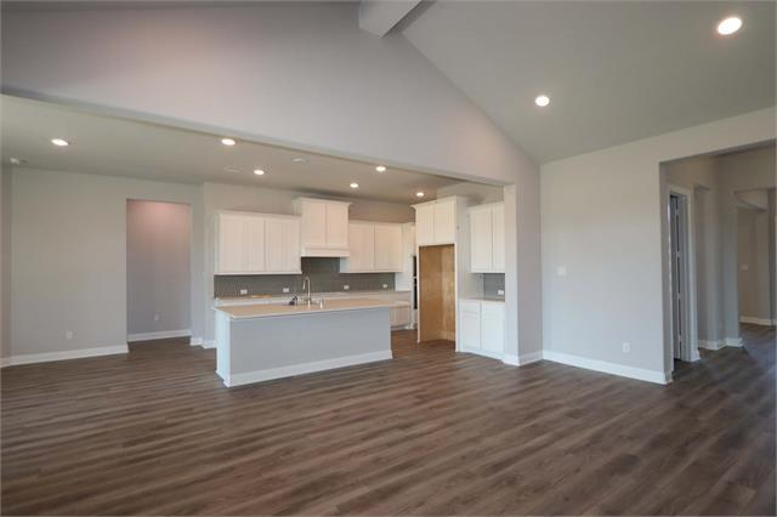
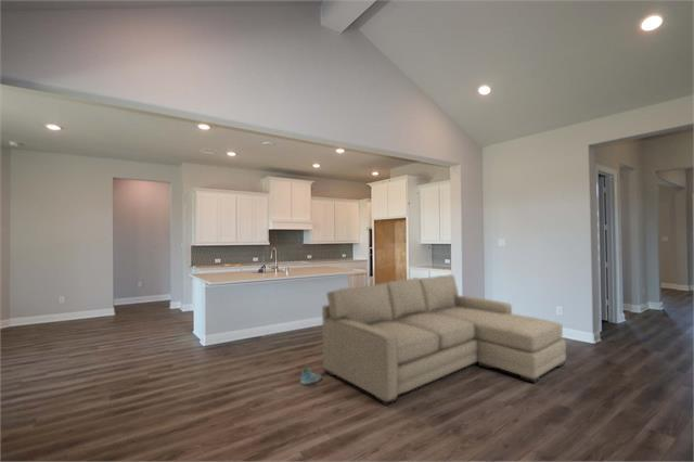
+ sofa [321,274,567,407]
+ sneaker [299,367,323,386]
